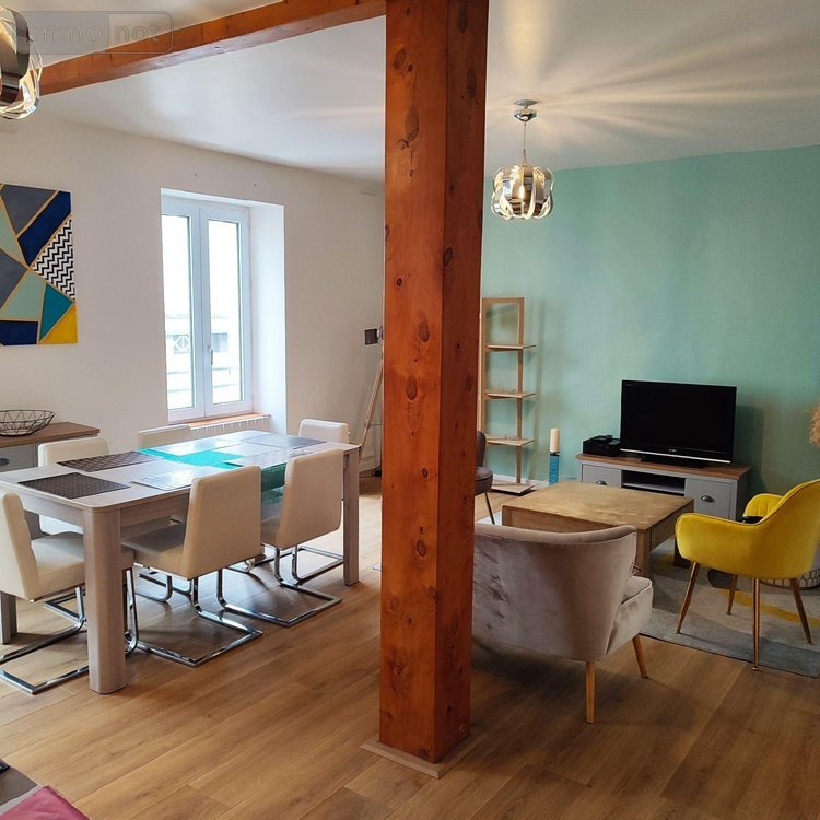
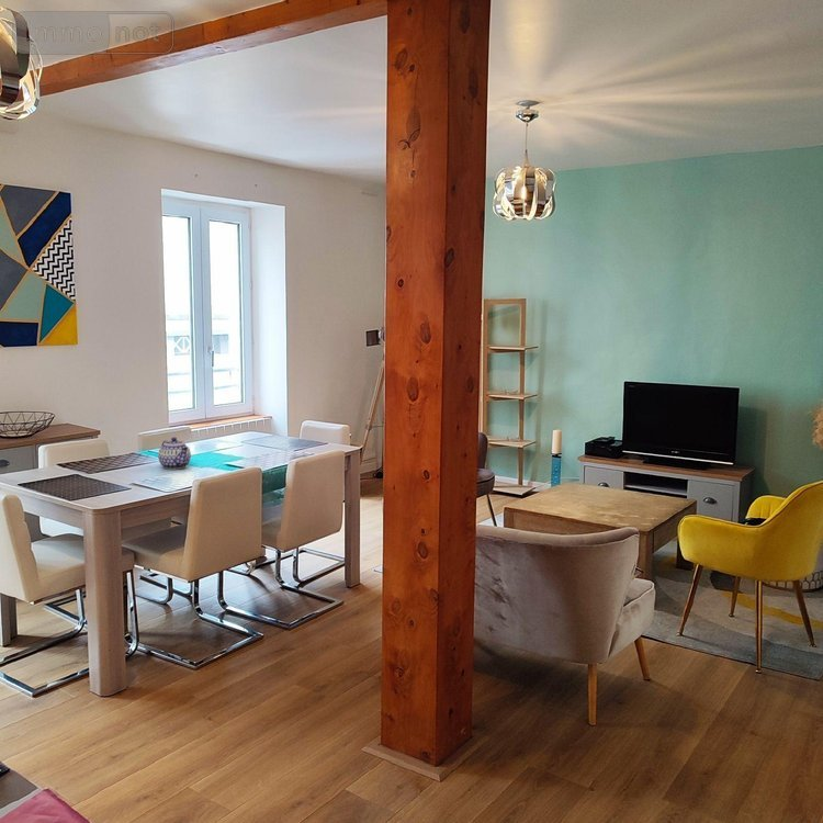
+ teapot [157,437,192,471]
